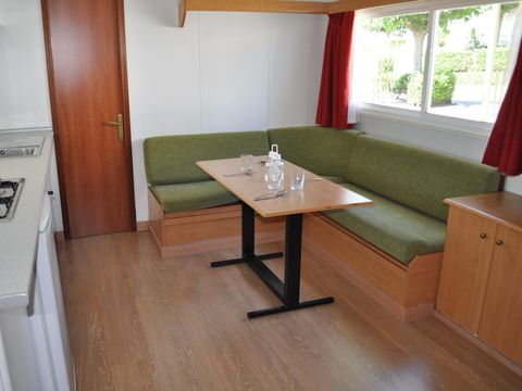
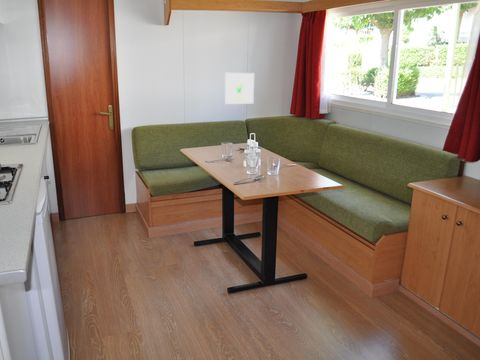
+ wall art [224,72,255,105]
